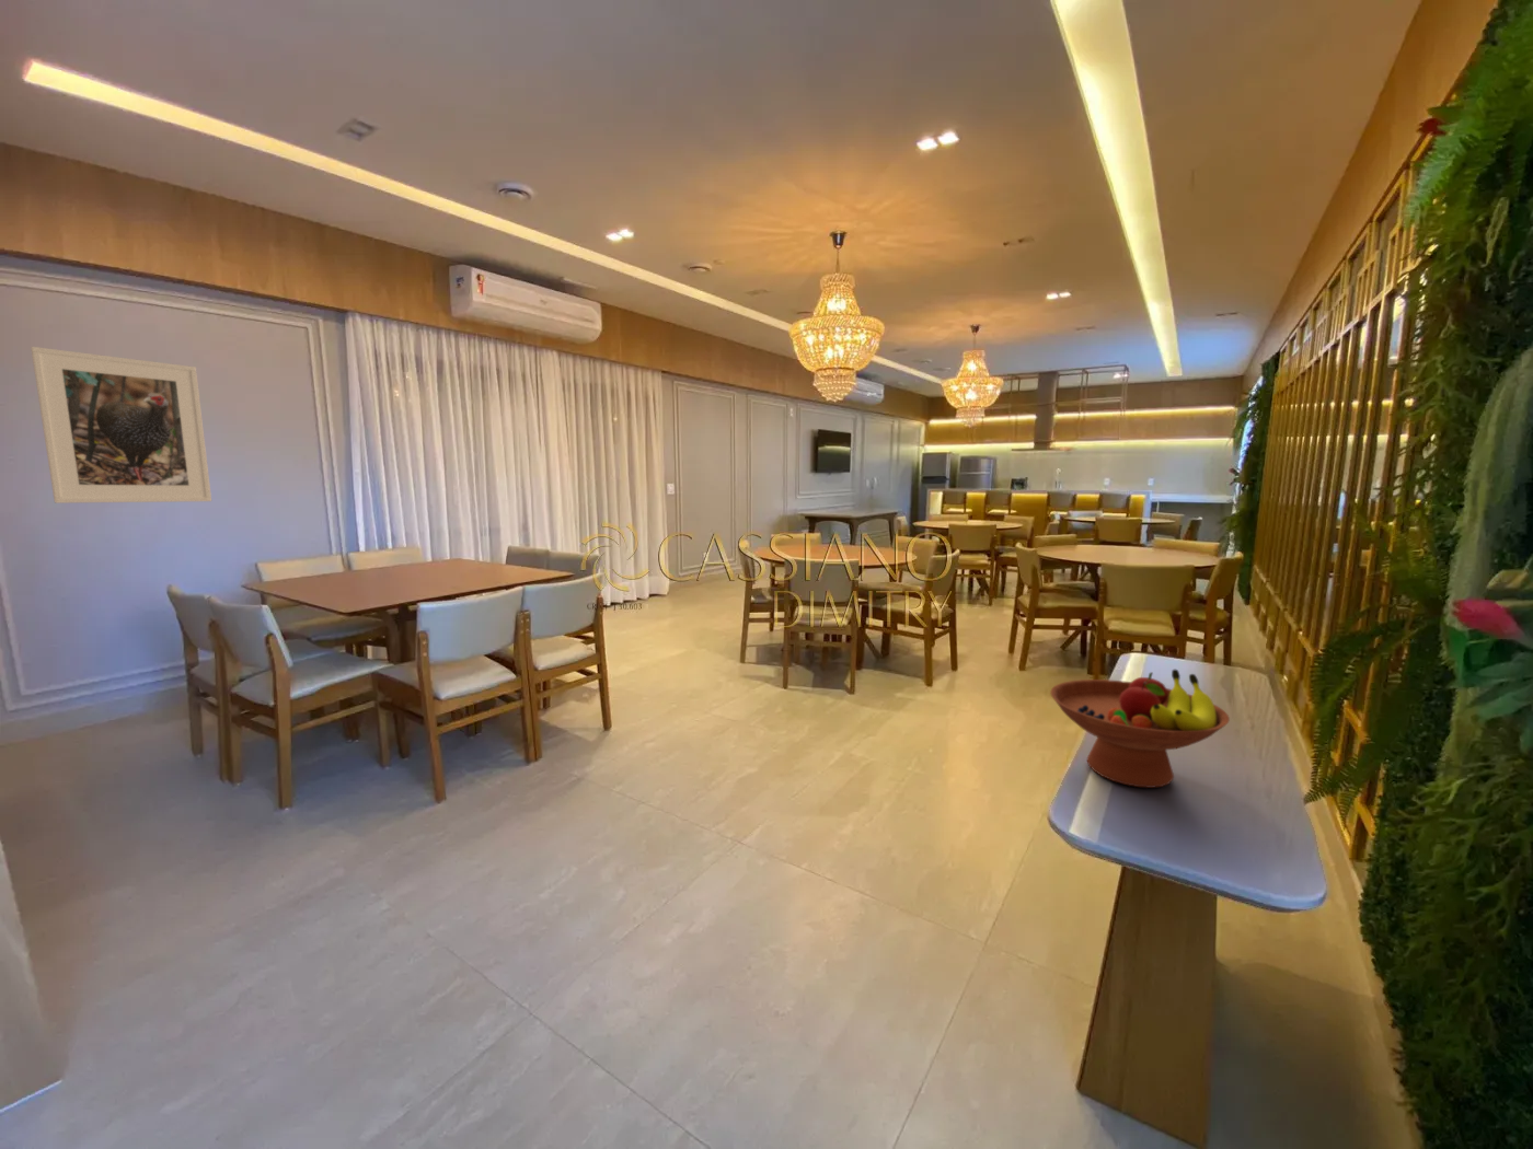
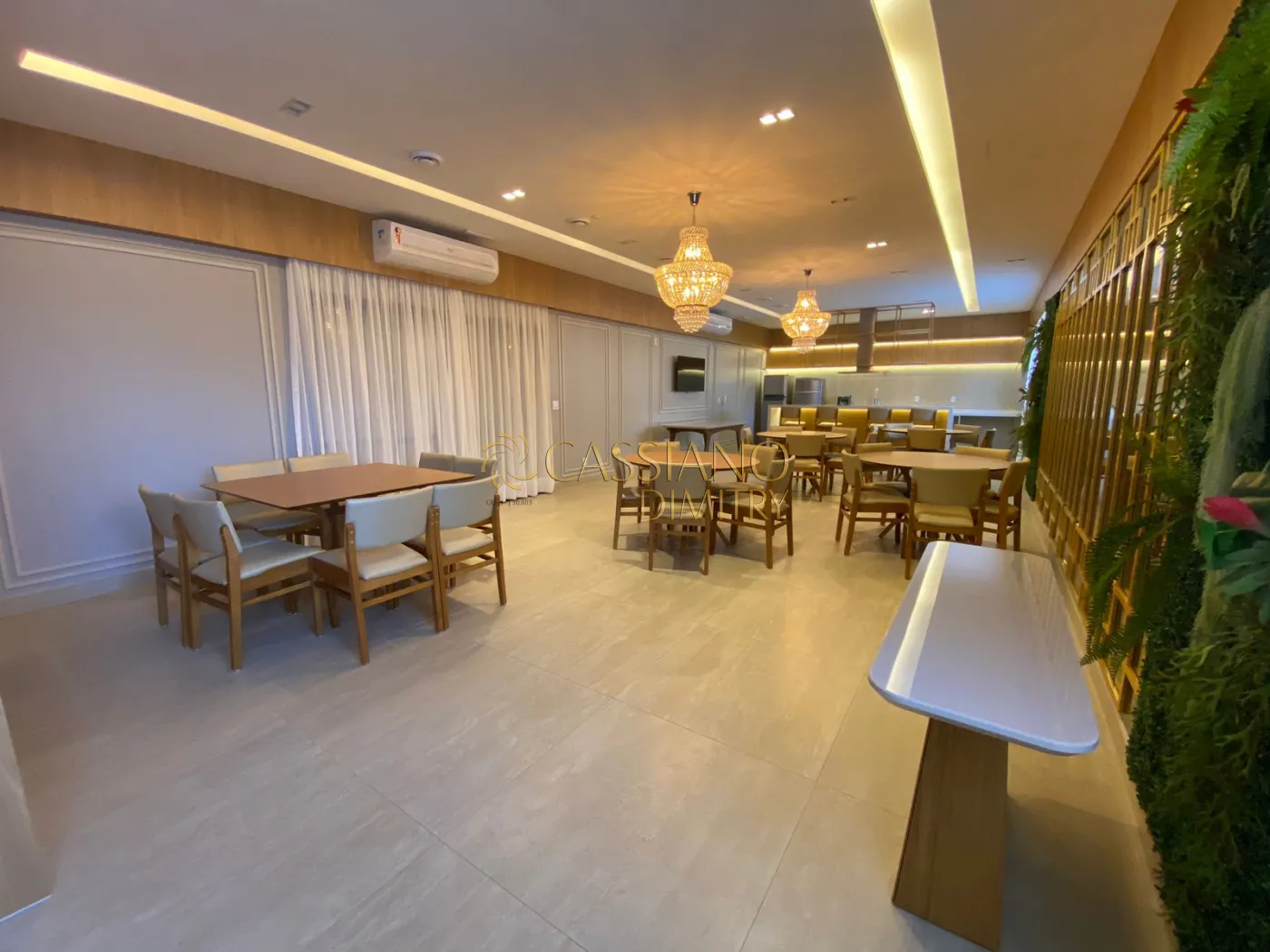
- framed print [29,346,212,504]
- fruit bowl [1049,669,1231,789]
